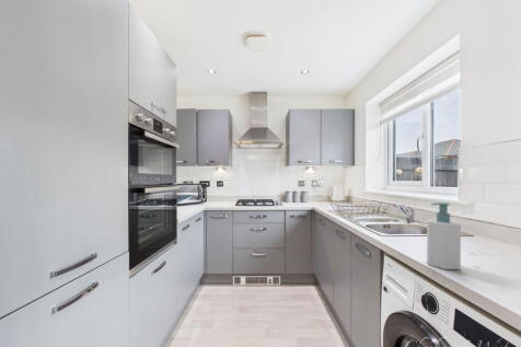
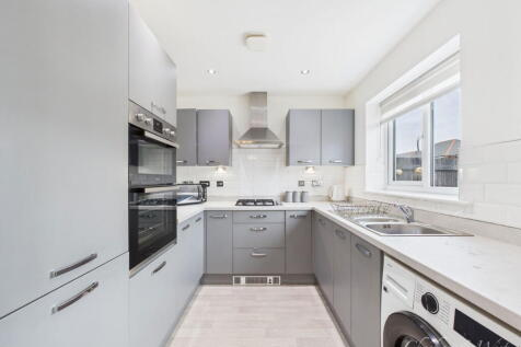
- soap bottle [426,201,462,270]
